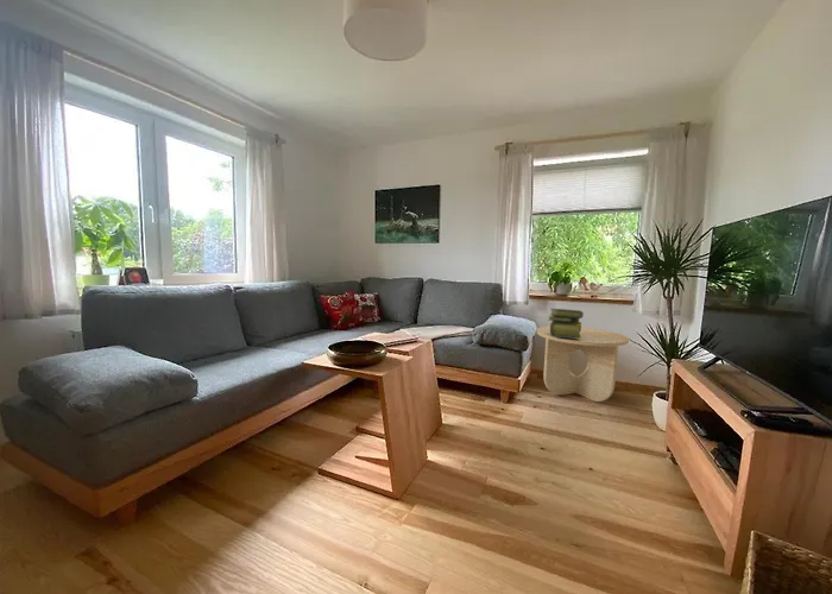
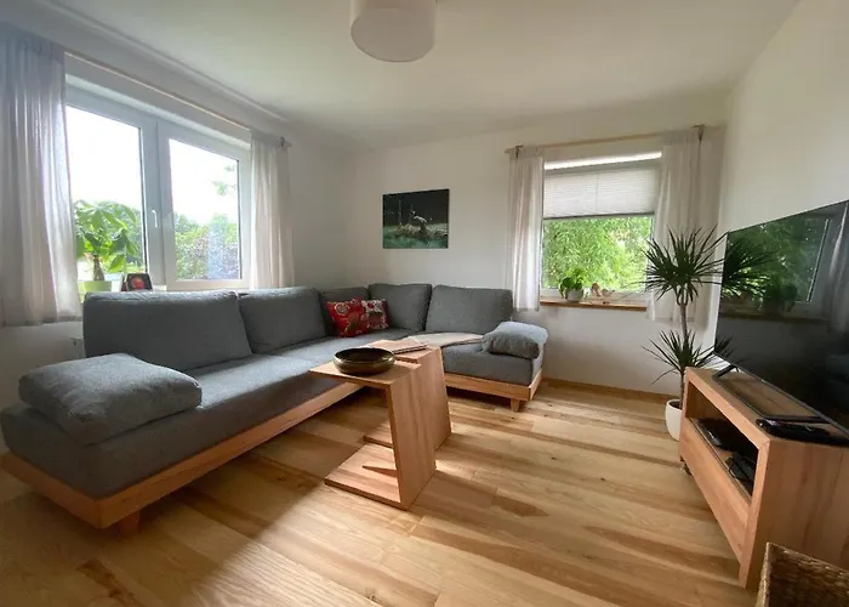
- stack of books [547,308,585,339]
- side table [536,326,630,403]
